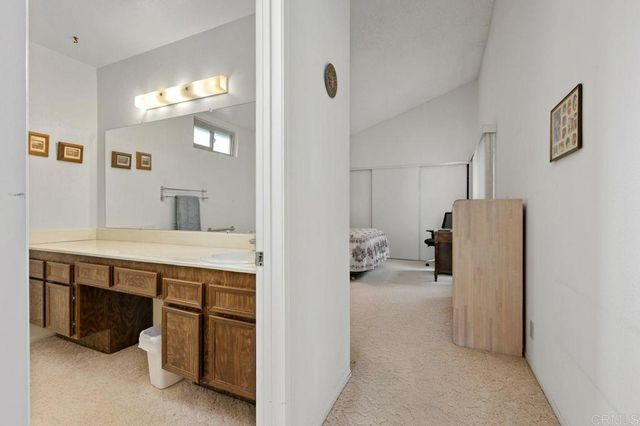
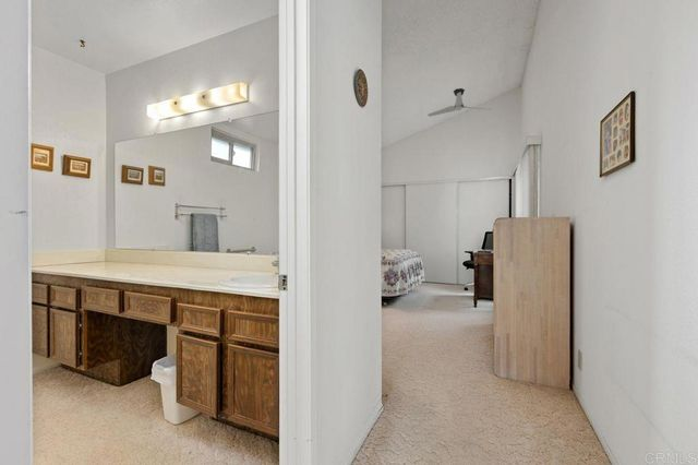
+ ceiling fan [426,87,493,118]
